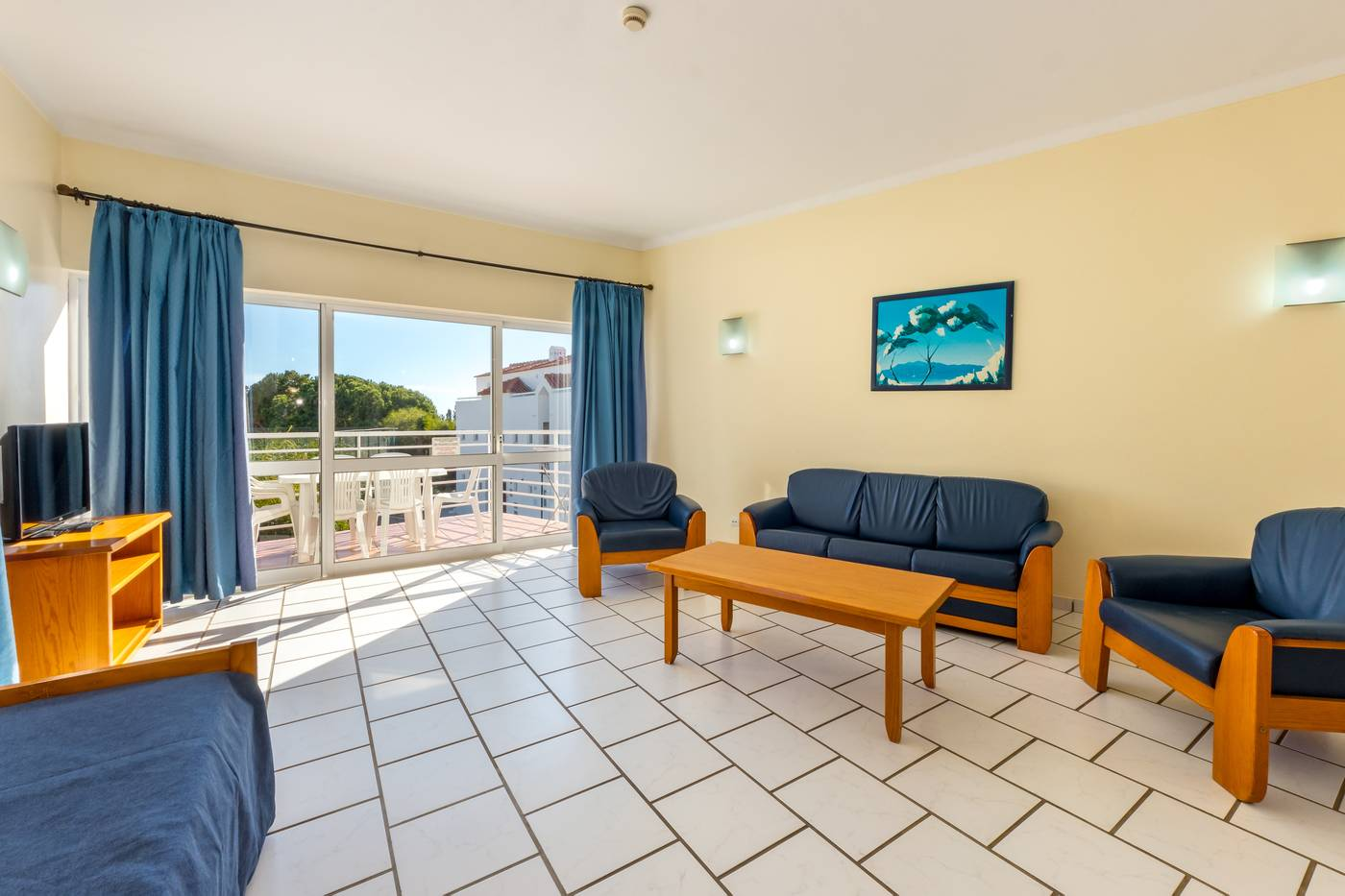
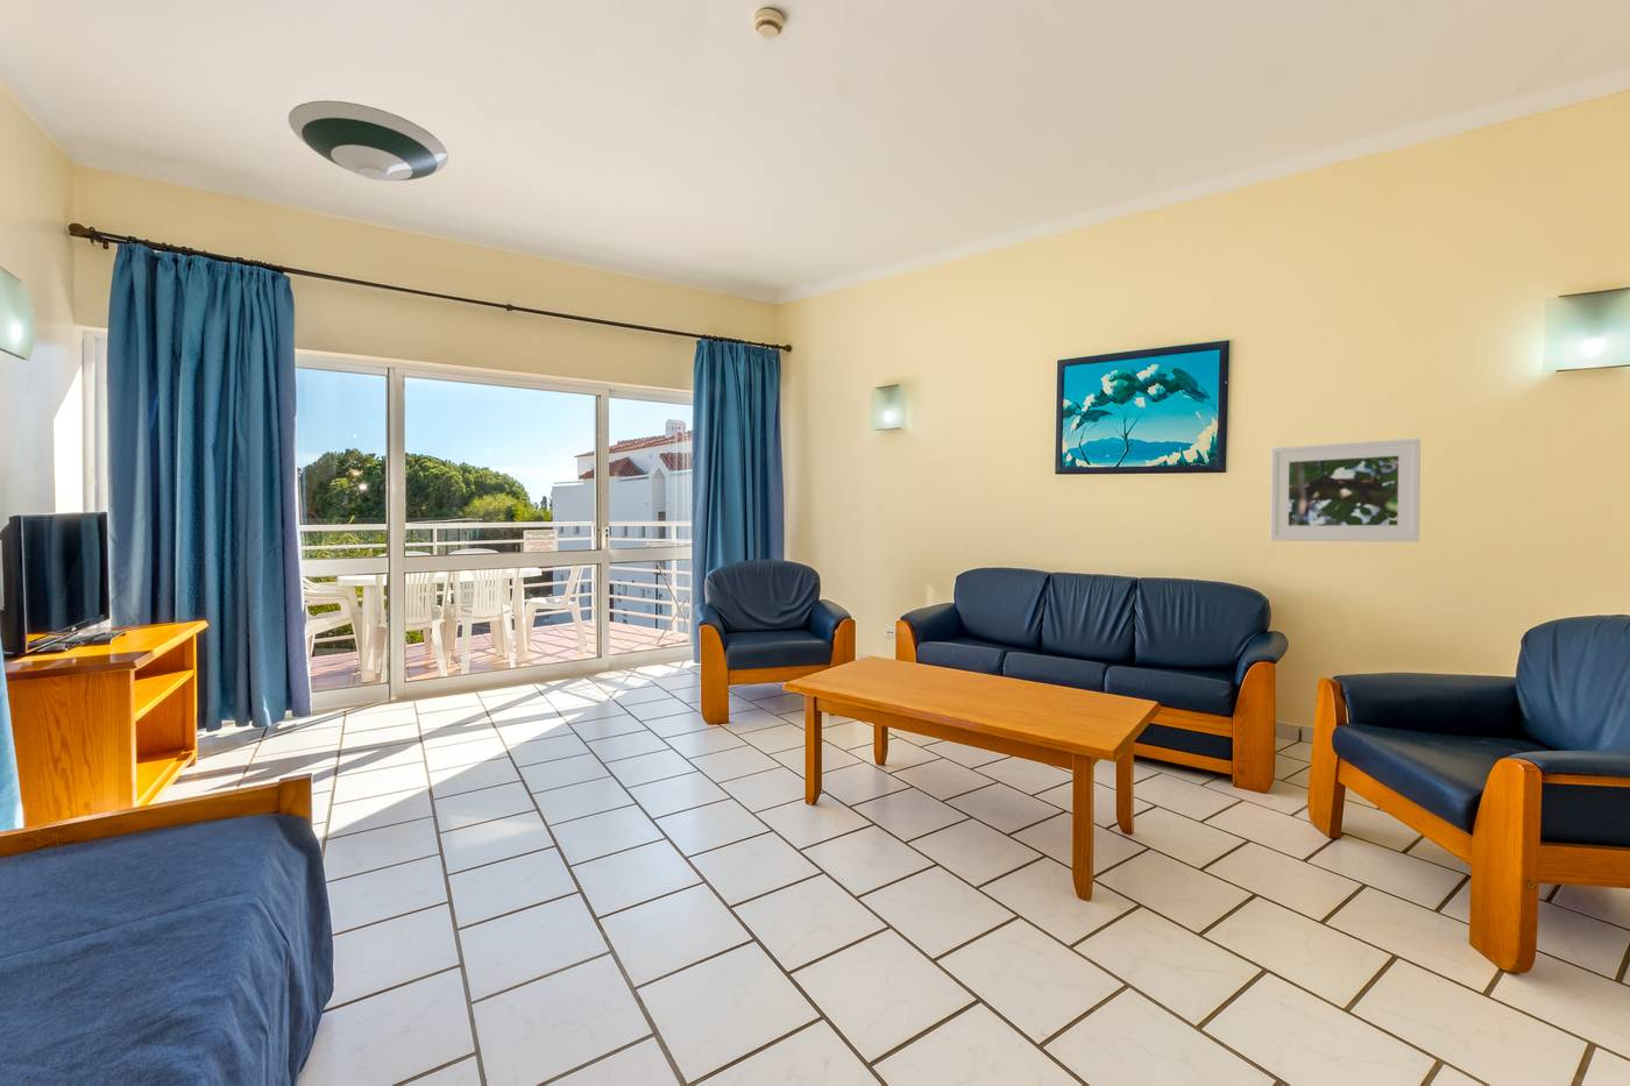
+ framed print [1269,436,1422,543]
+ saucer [287,101,450,182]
